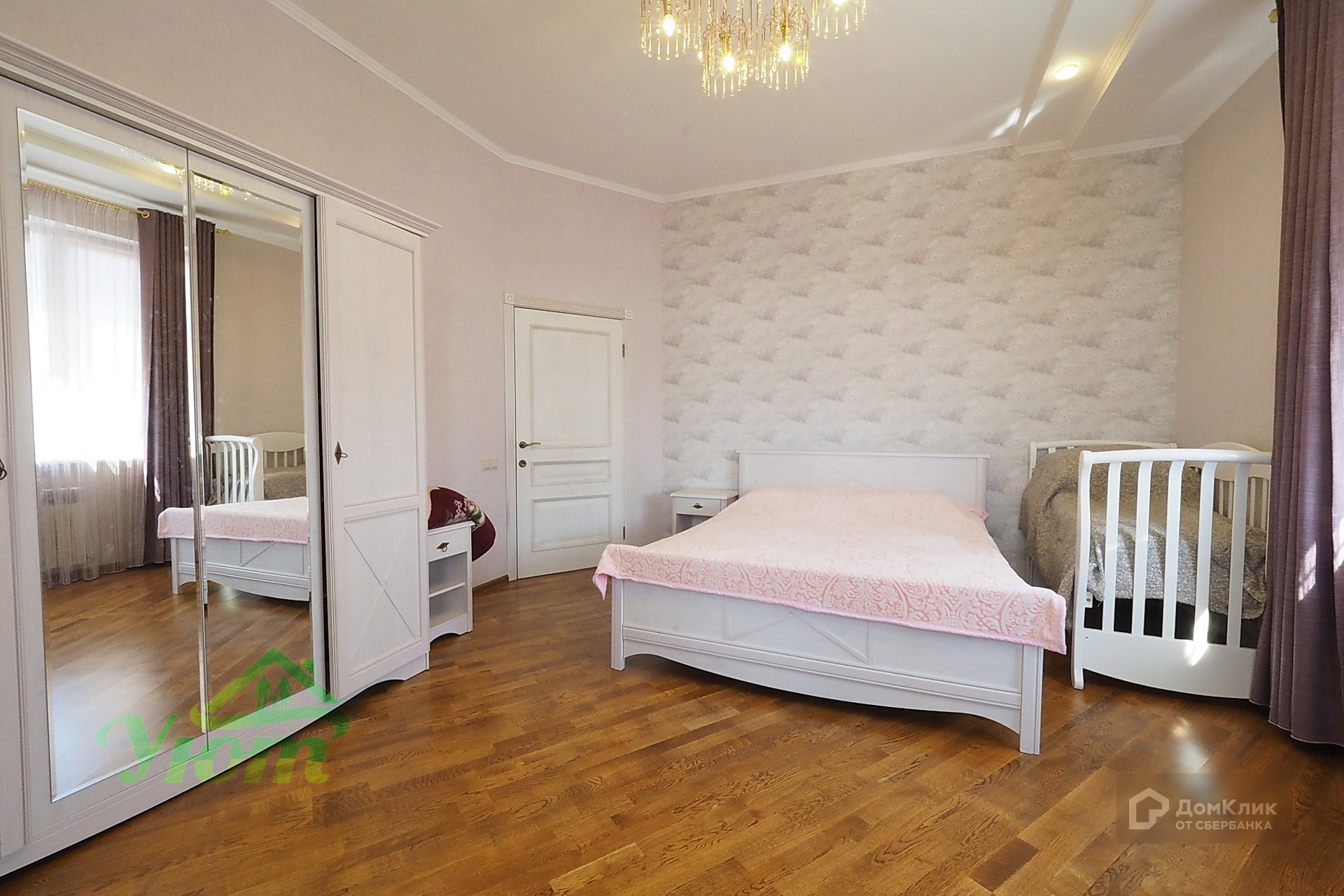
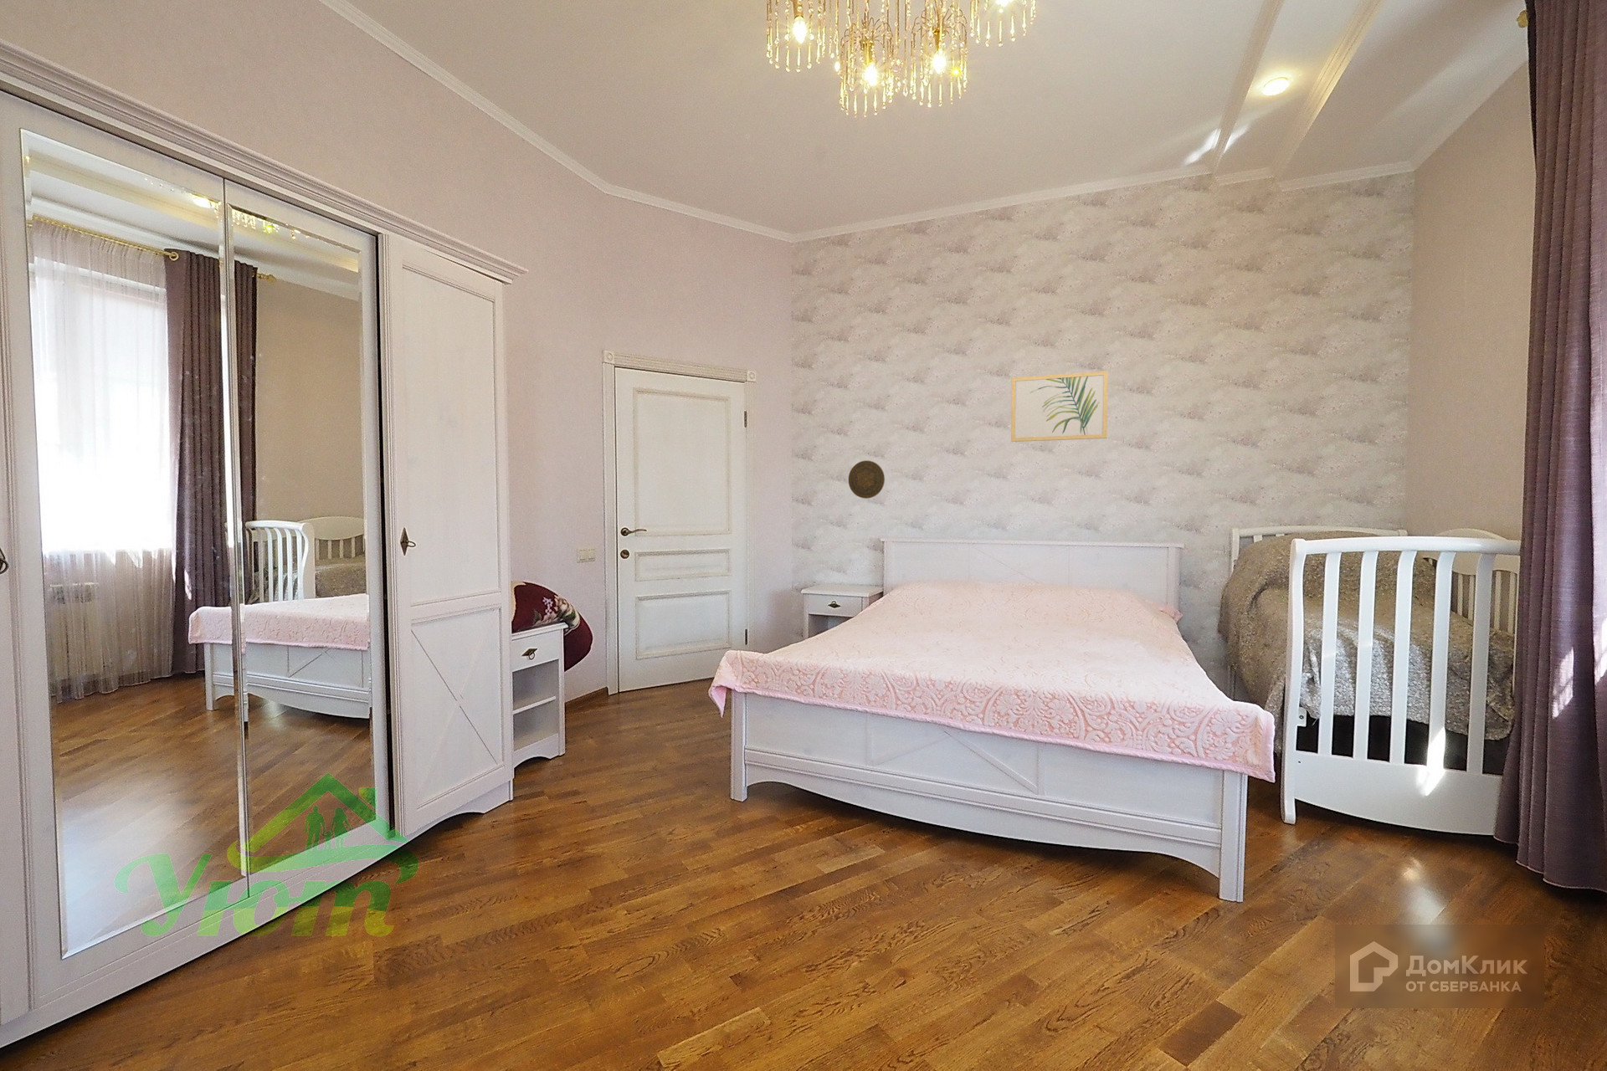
+ wall art [1010,371,1110,442]
+ decorative plate [848,459,886,500]
